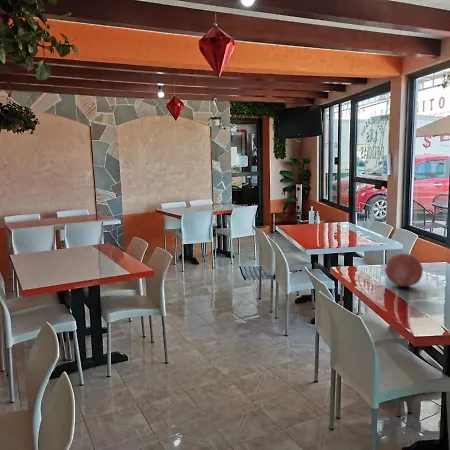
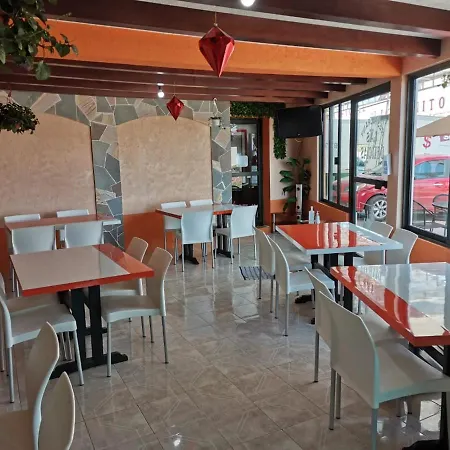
- decorative ball [384,252,424,287]
